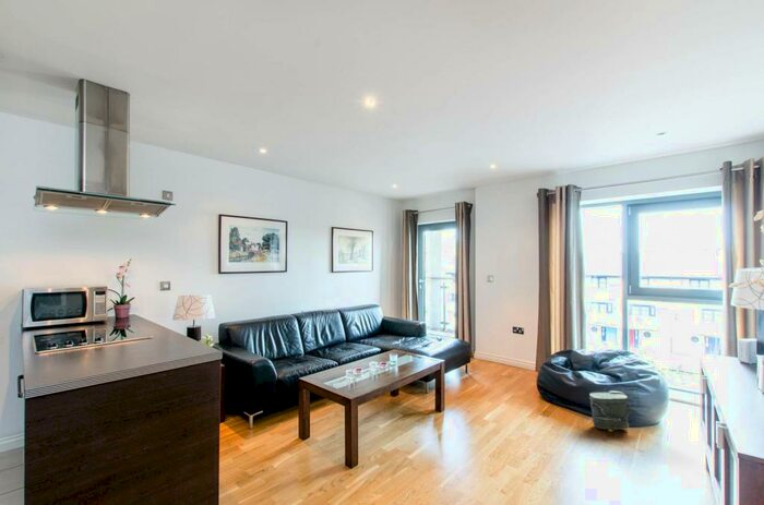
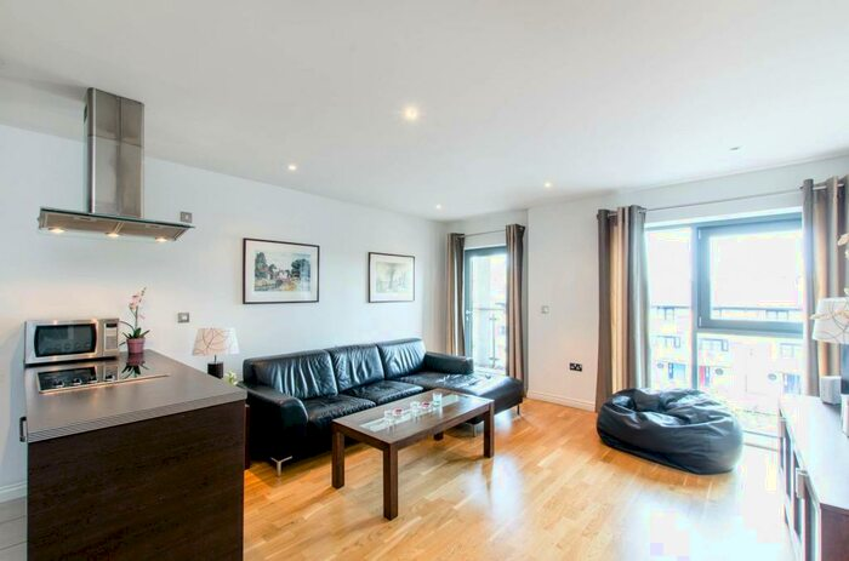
- bag [588,389,633,432]
